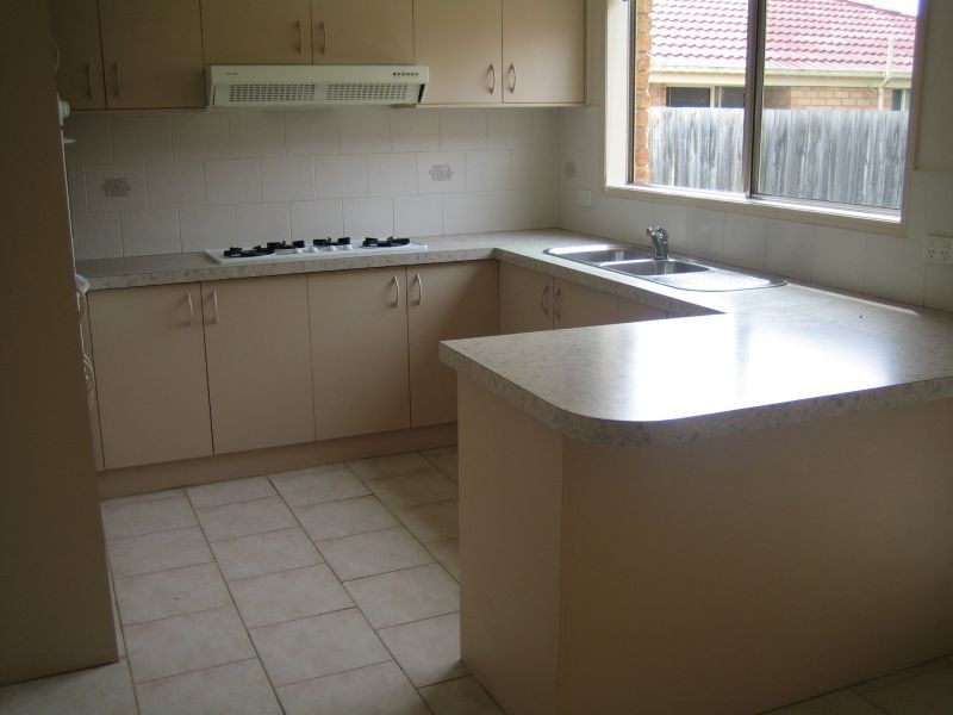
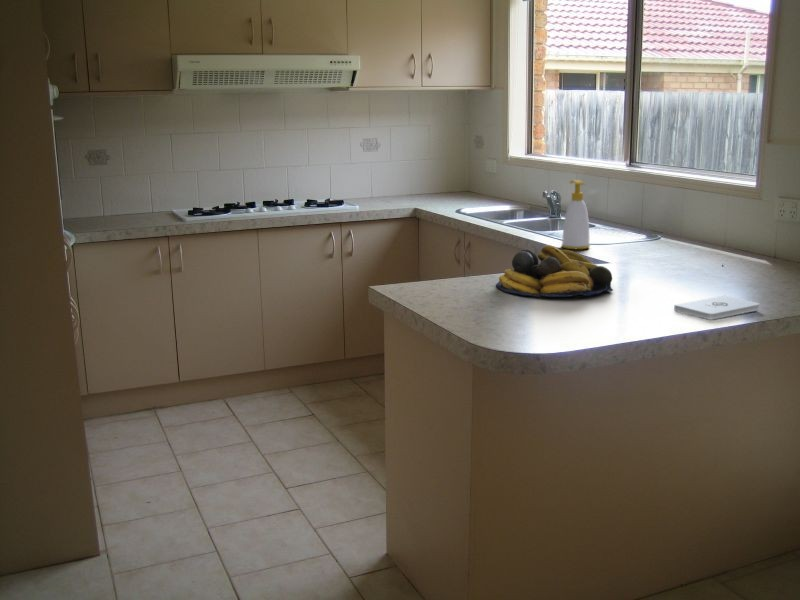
+ fruit bowl [495,244,614,298]
+ soap bottle [560,179,591,250]
+ notepad [673,295,760,321]
